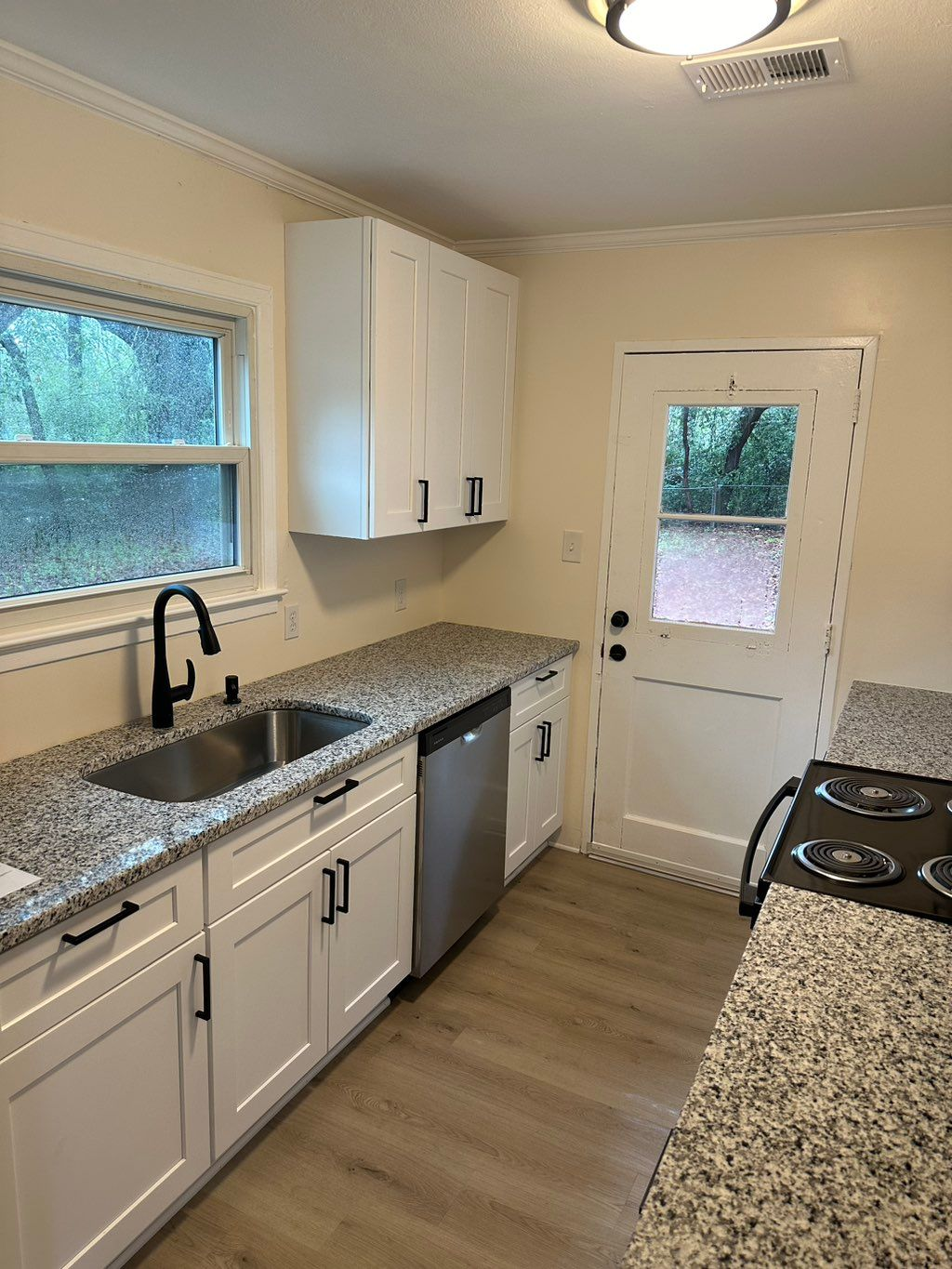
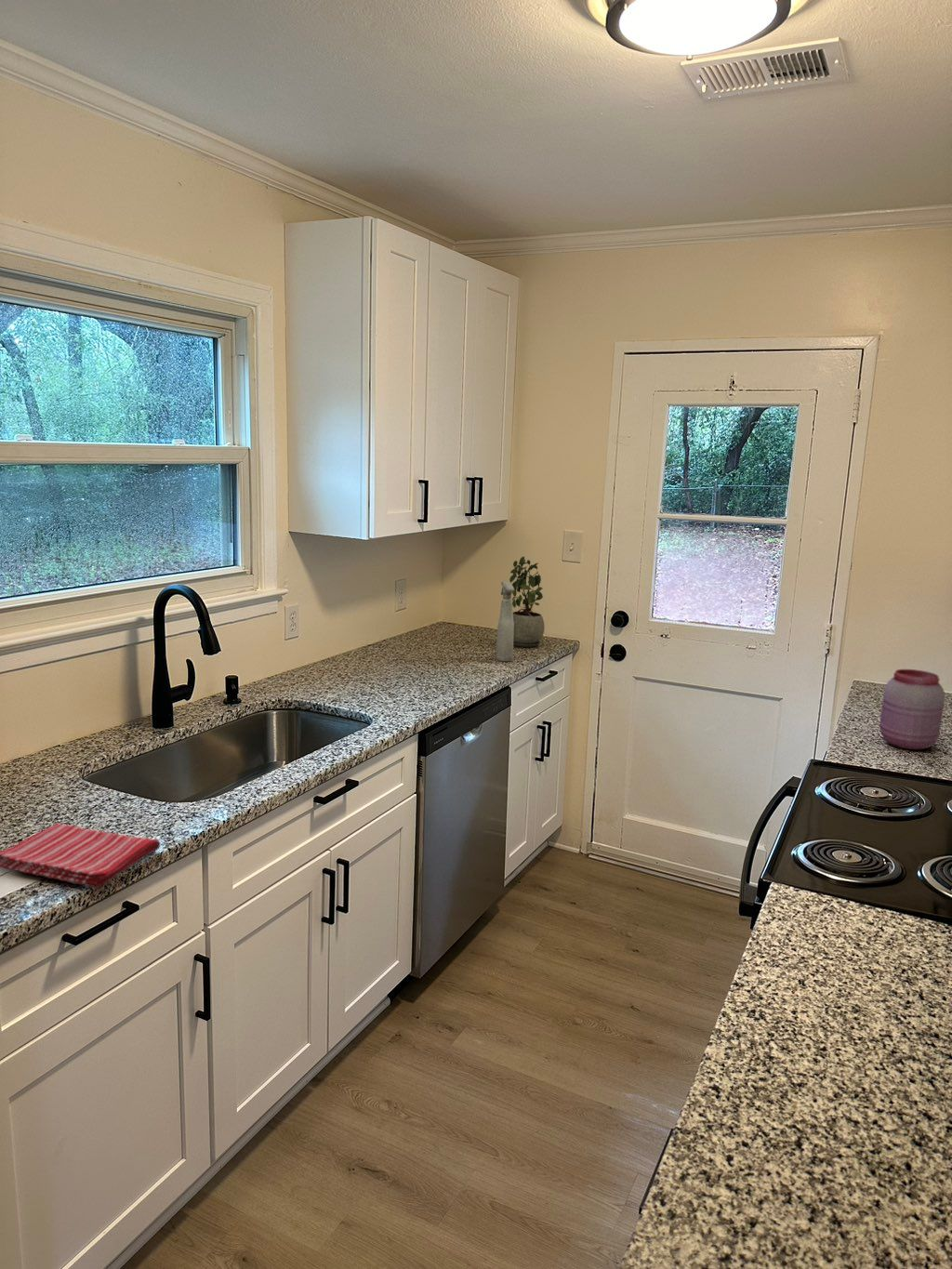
+ dish towel [0,823,161,889]
+ potted plant [509,556,546,648]
+ jar [879,668,945,750]
+ spray bottle [496,580,514,662]
